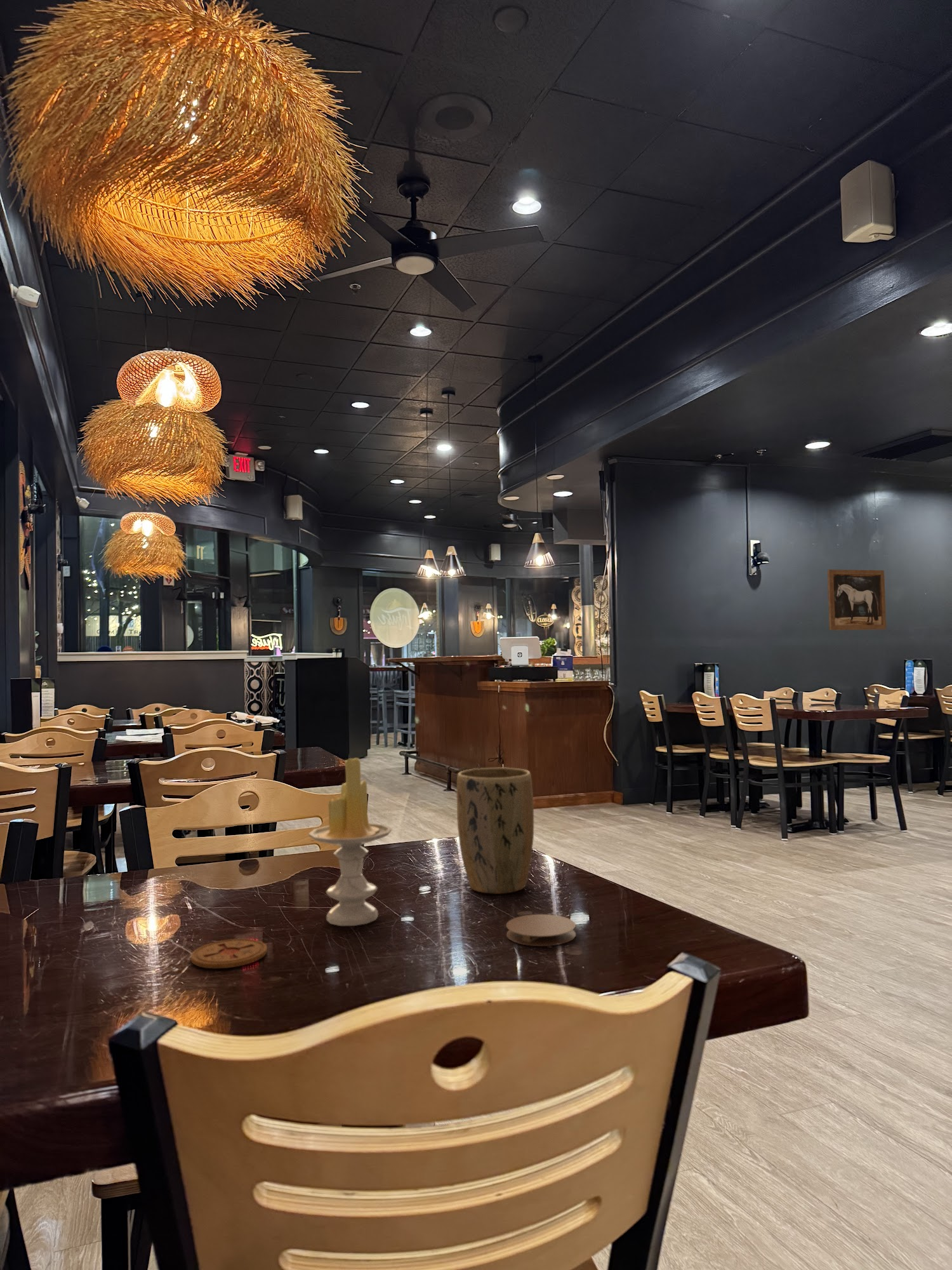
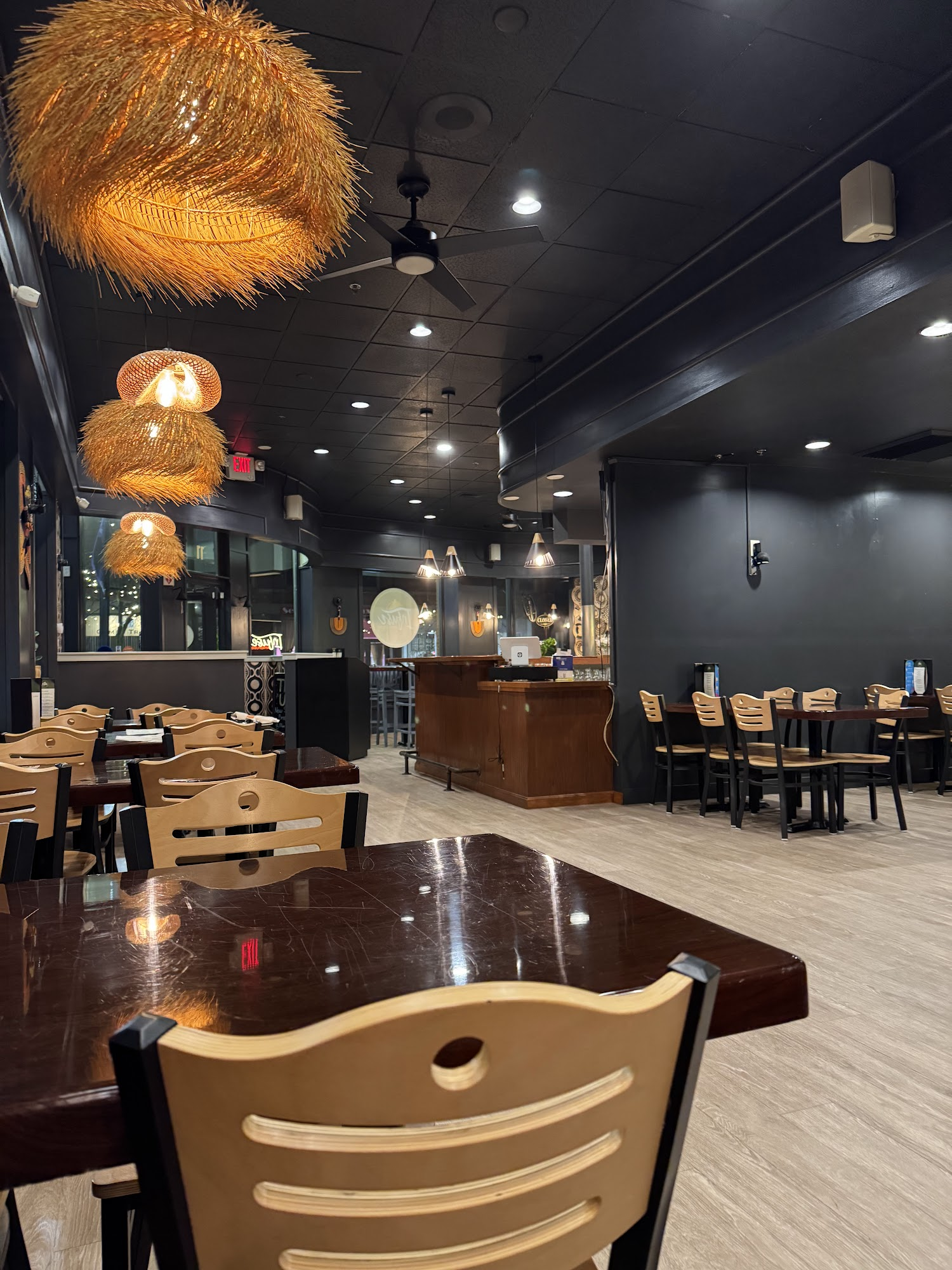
- coaster [190,939,268,969]
- plant pot [456,766,534,895]
- candle [308,758,392,926]
- wall art [827,569,887,631]
- coaster [505,914,576,947]
